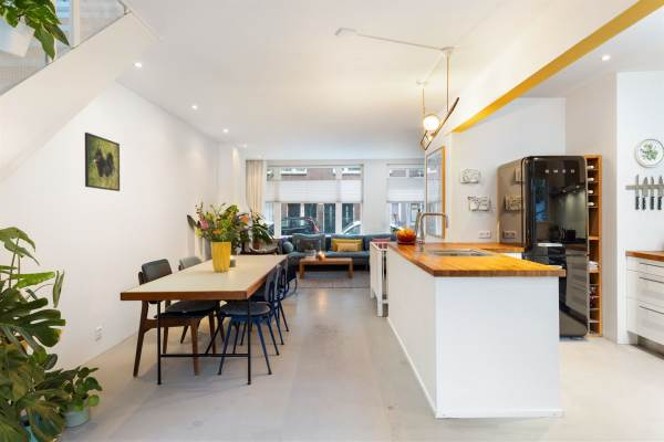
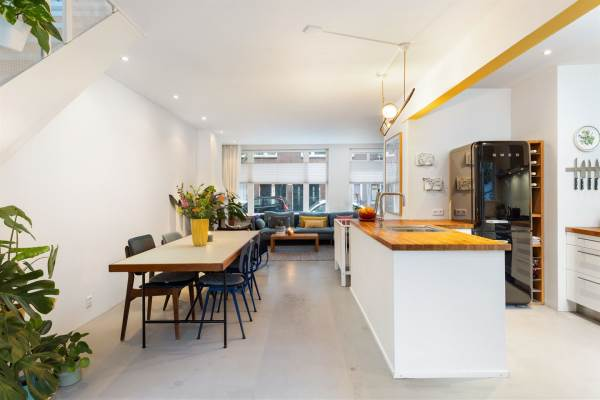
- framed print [84,131,121,192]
